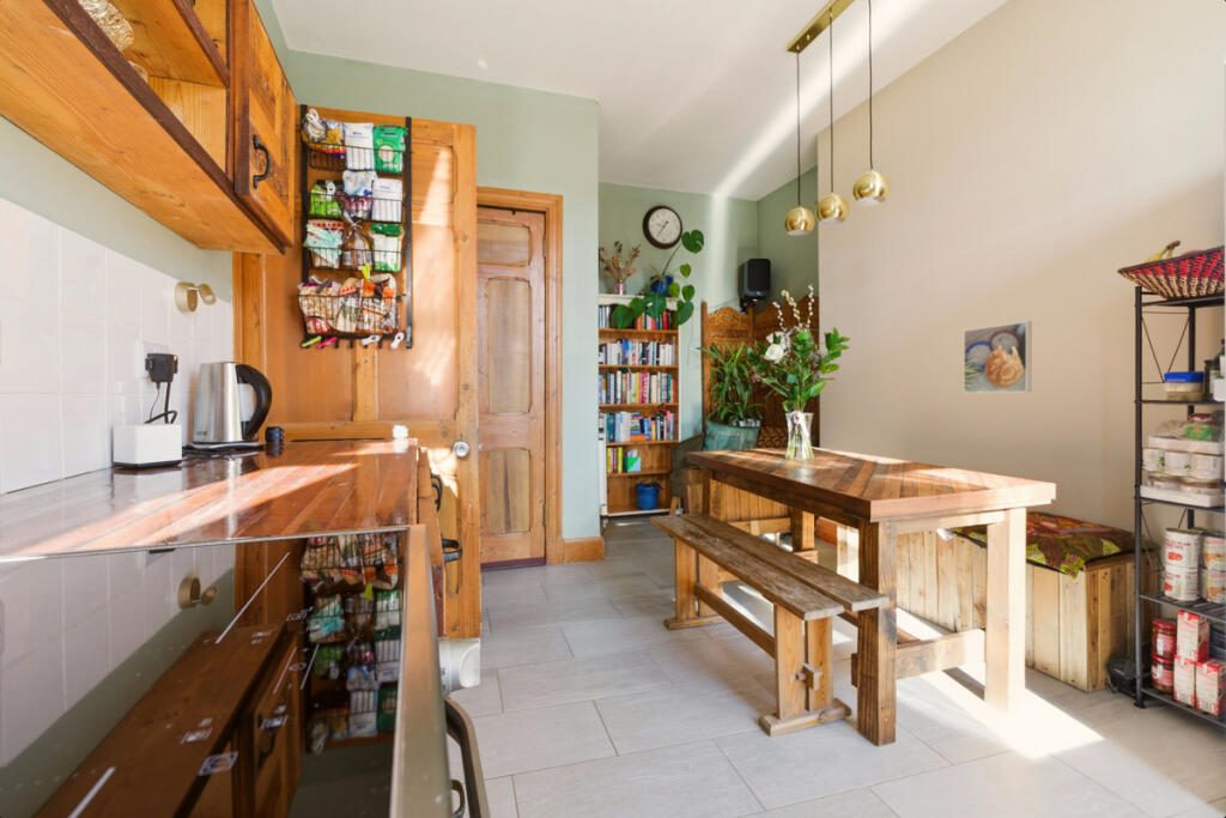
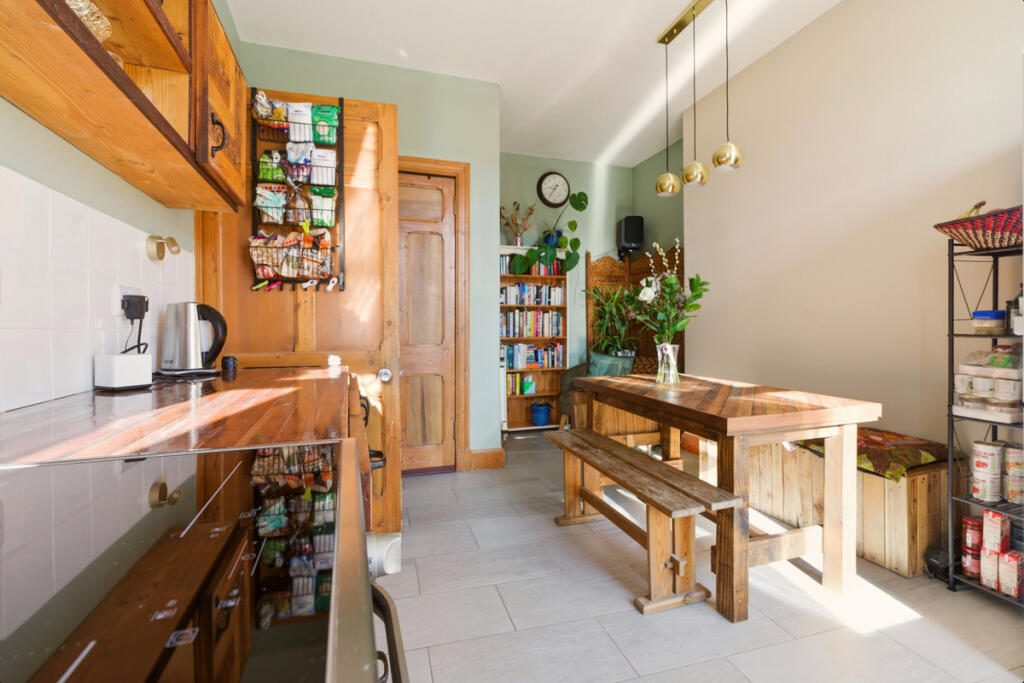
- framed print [963,320,1033,394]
